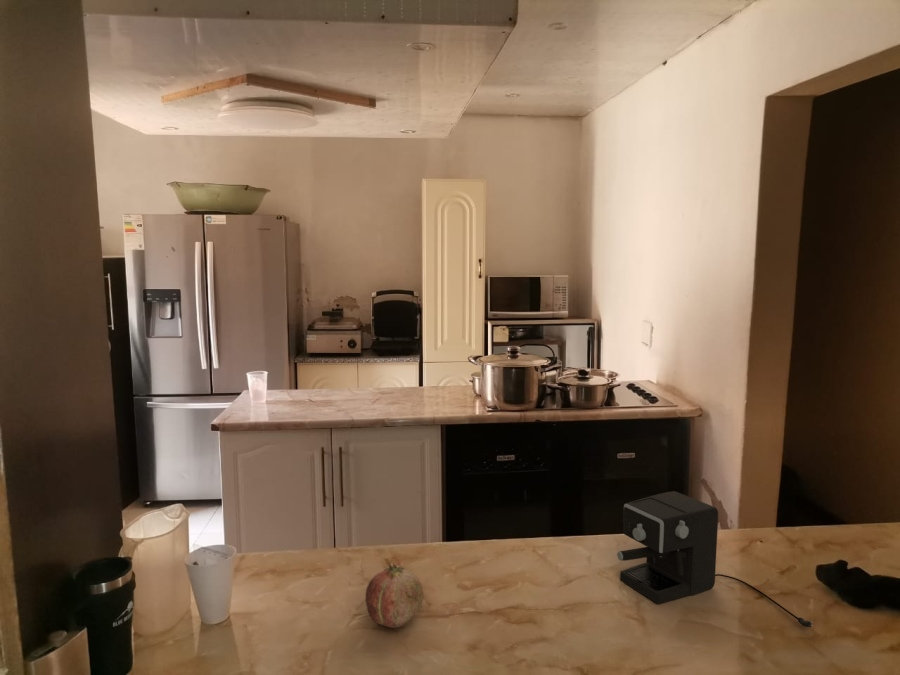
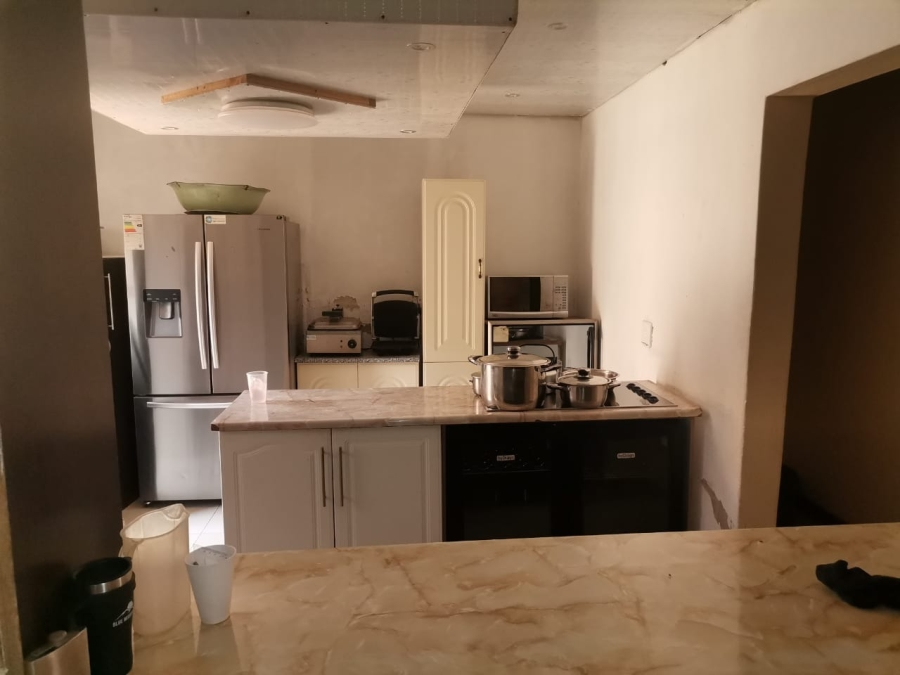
- fruit [365,562,424,629]
- coffee maker [616,490,814,628]
